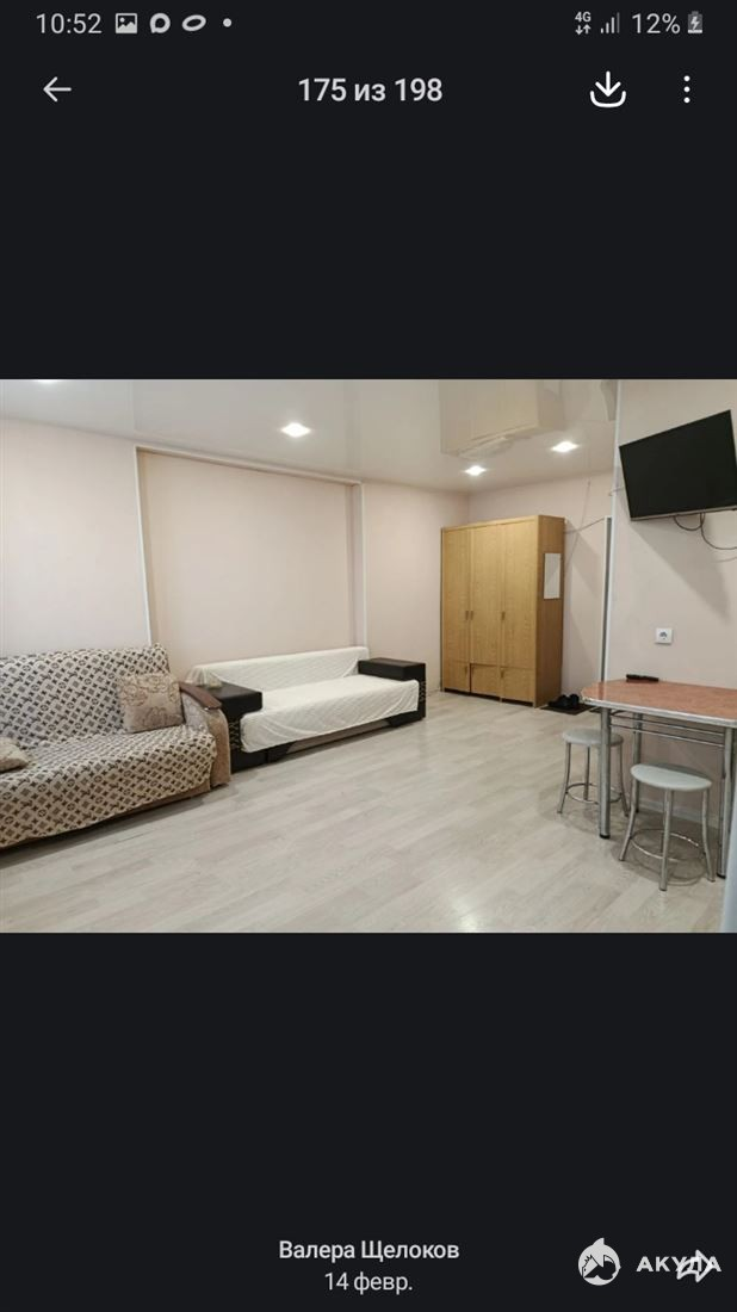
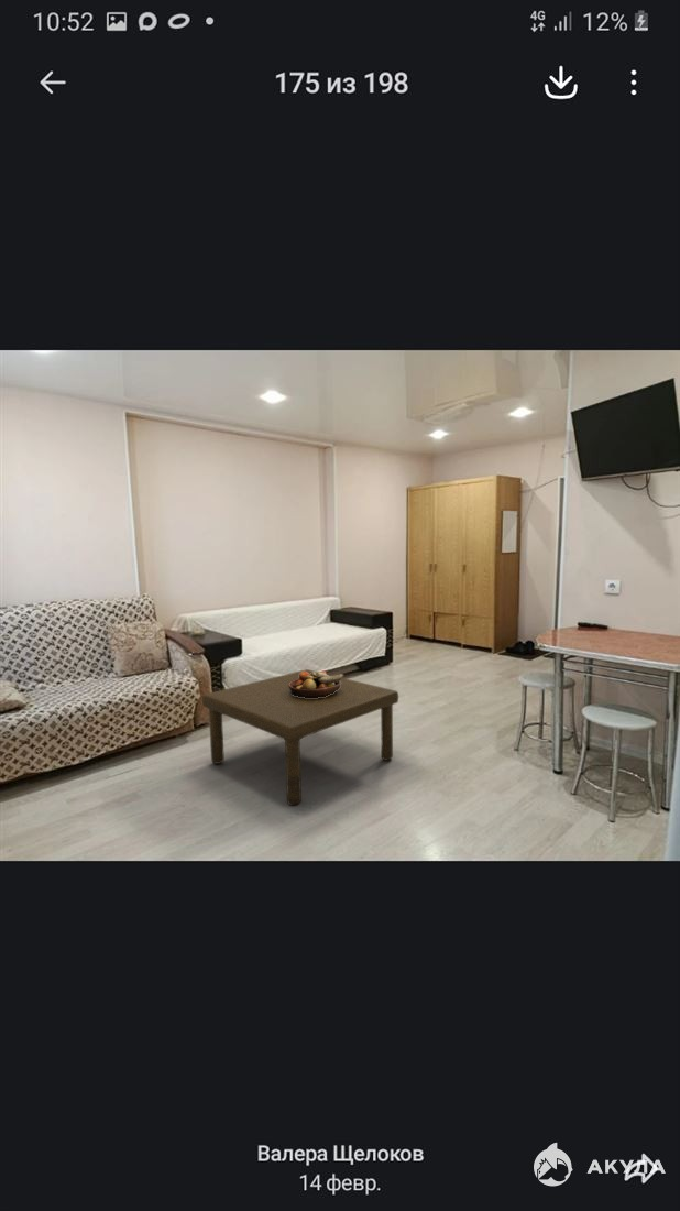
+ fruit bowl [288,669,346,698]
+ coffee table [201,668,399,806]
